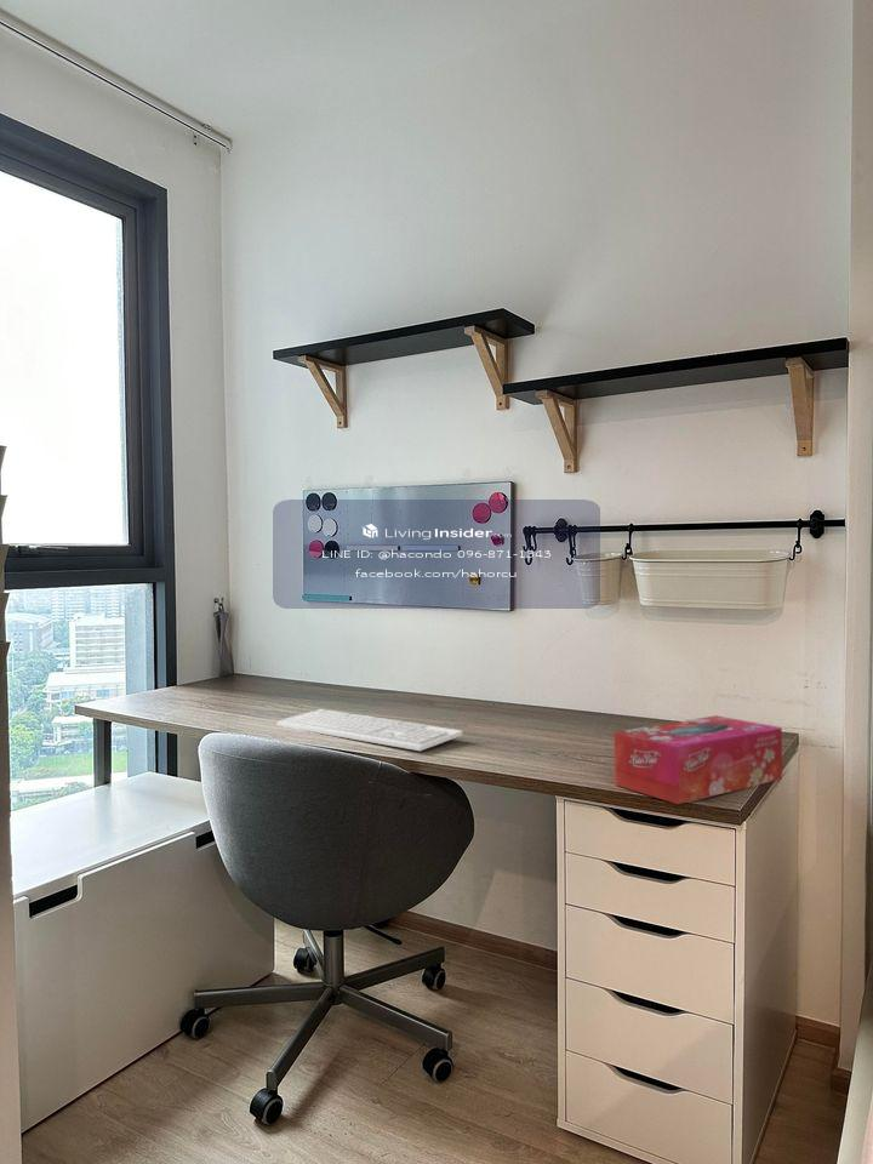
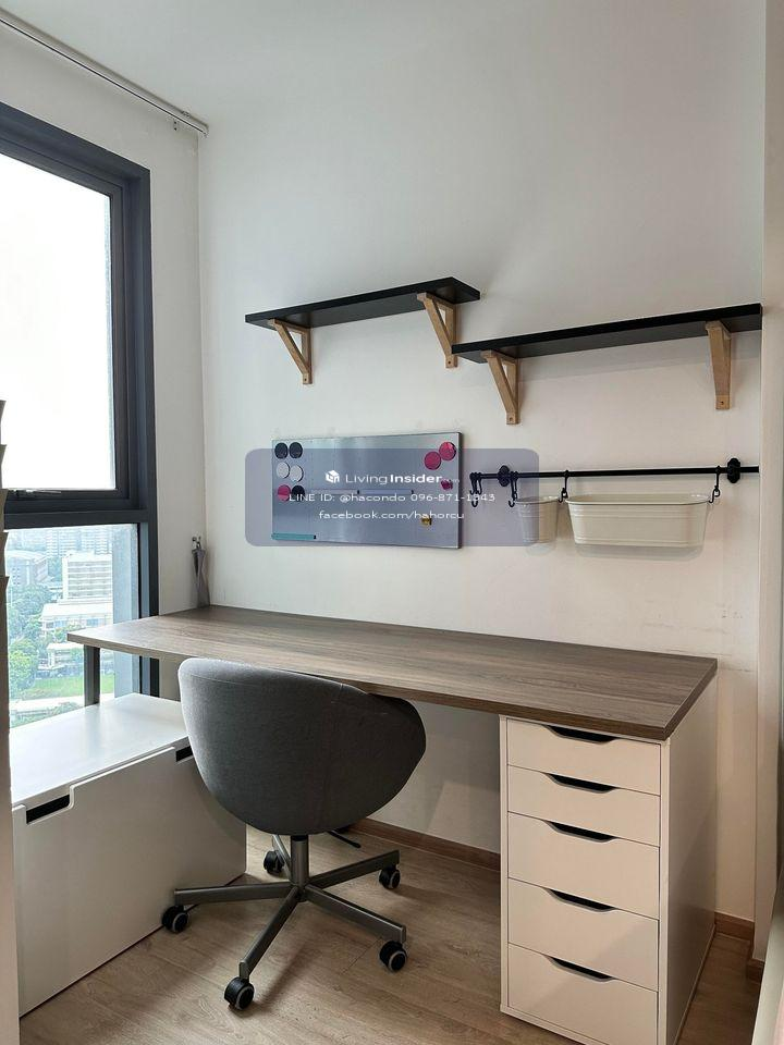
- tissue box [614,714,783,805]
- keyboard [276,708,463,752]
